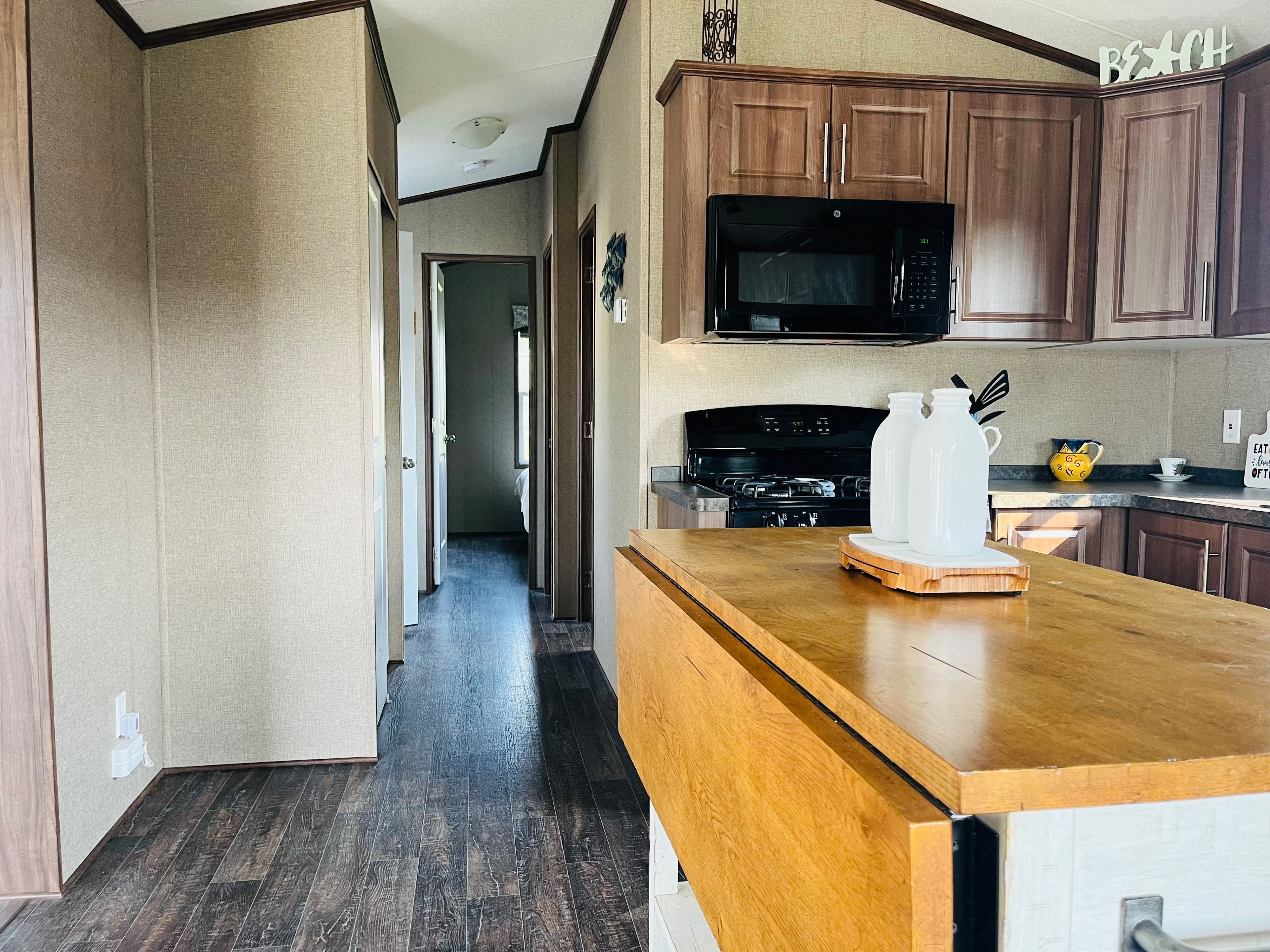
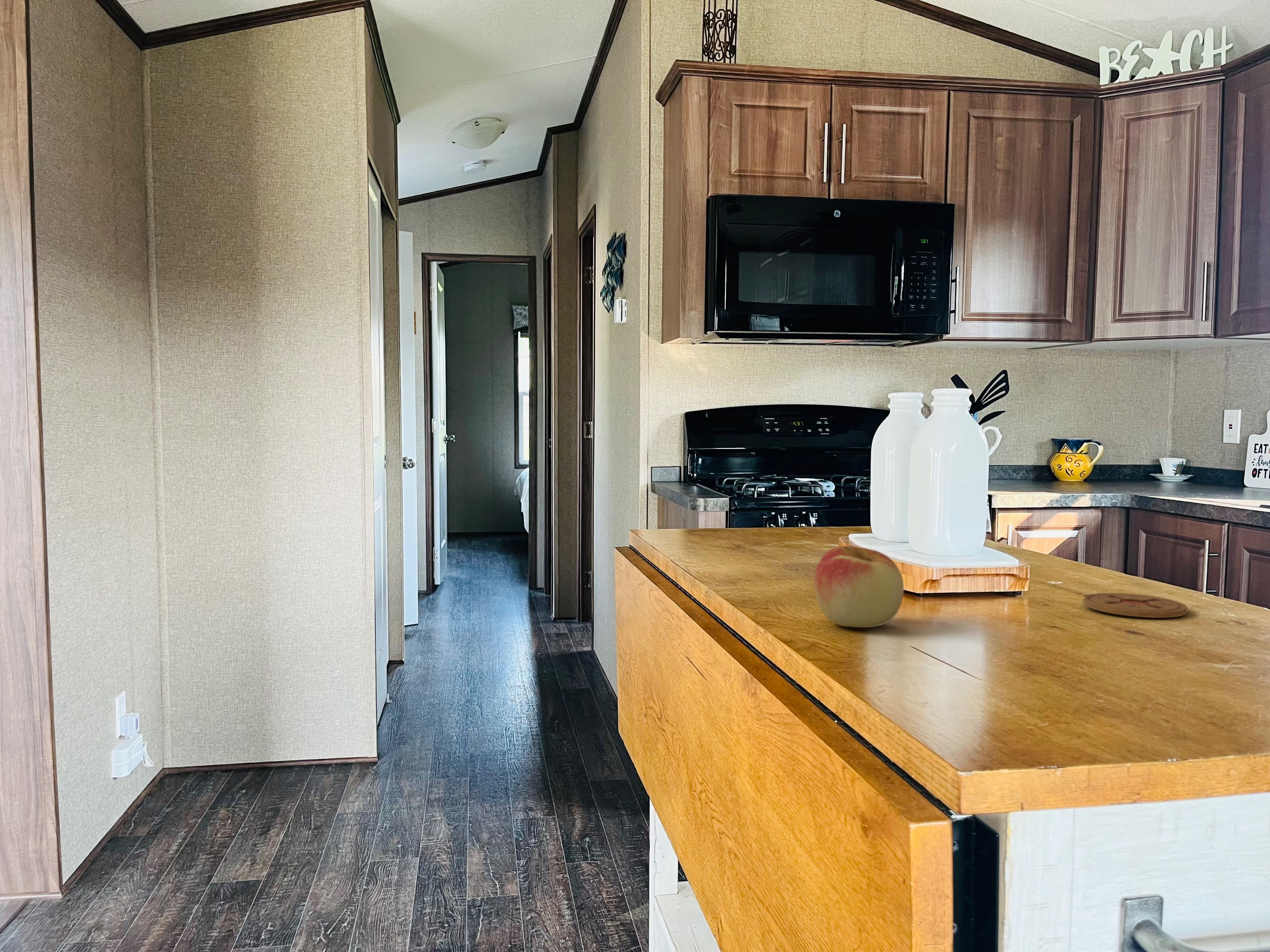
+ apple [814,545,904,628]
+ coaster [1083,593,1188,618]
